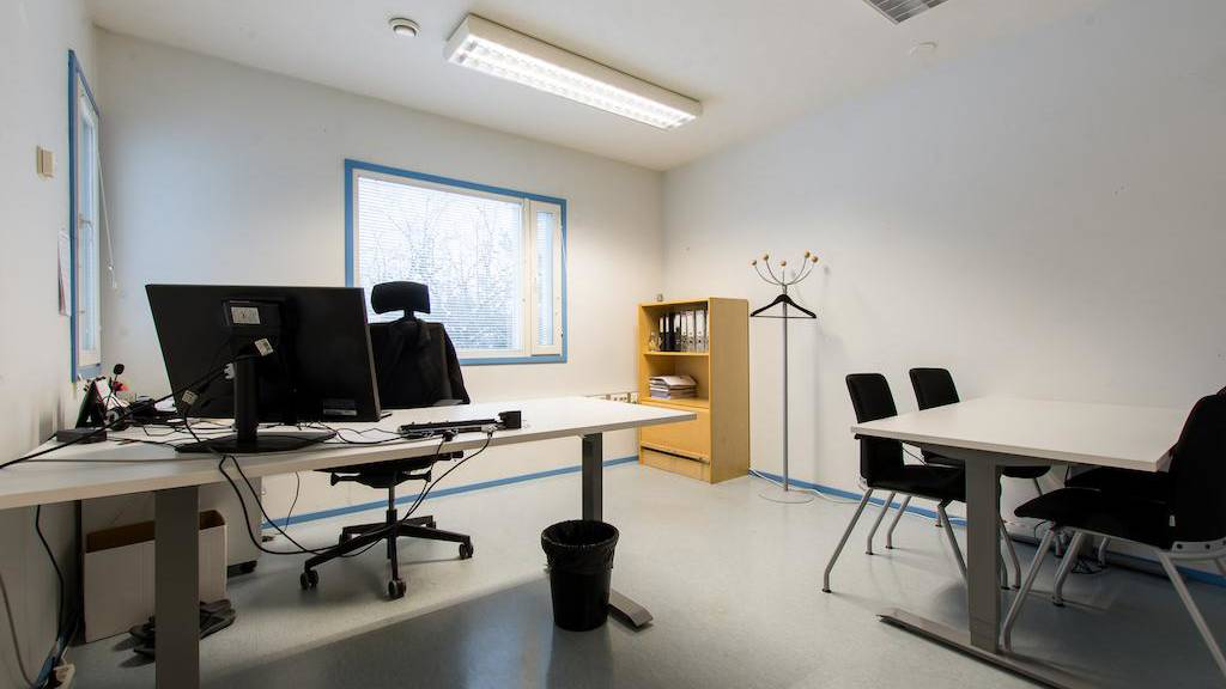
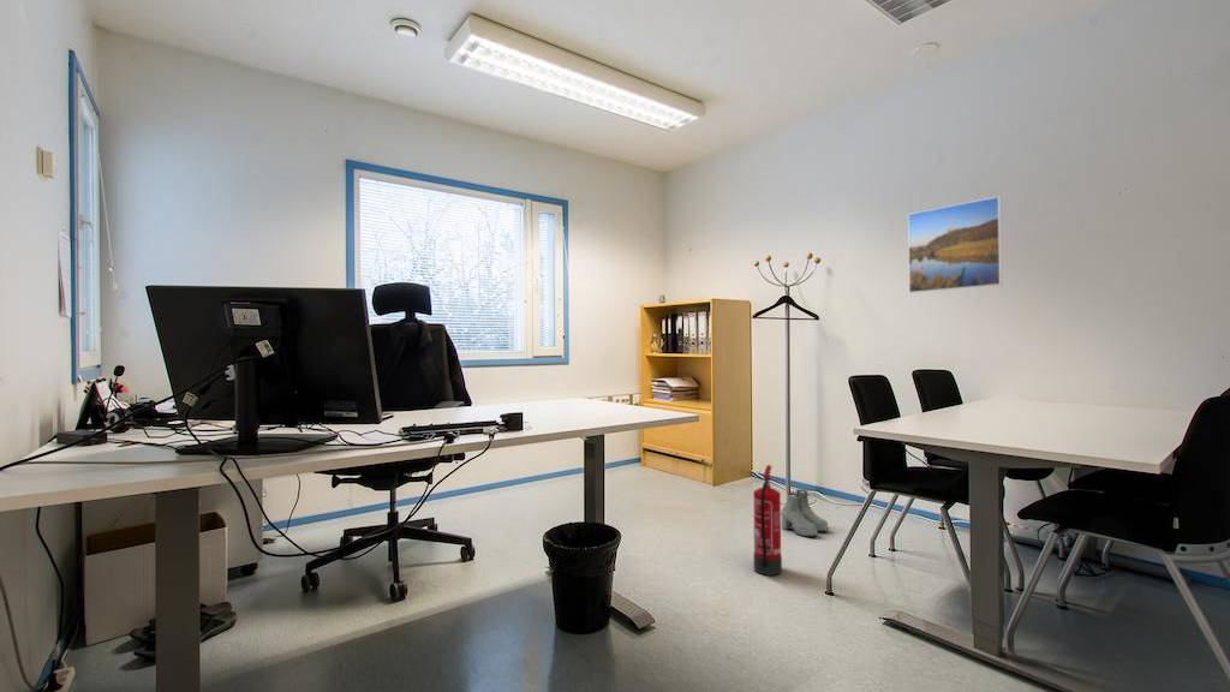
+ boots [781,488,829,537]
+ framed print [907,195,1003,294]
+ fire extinguisher [752,464,783,577]
